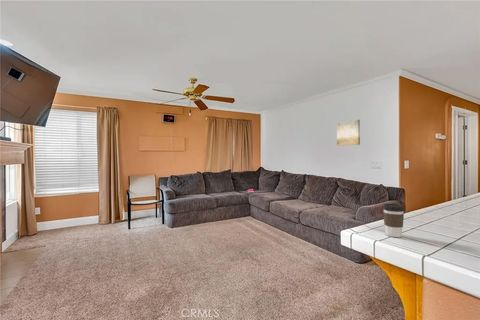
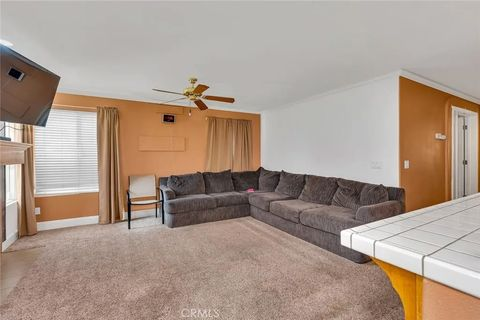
- wall art [336,119,361,147]
- coffee cup [382,203,406,238]
